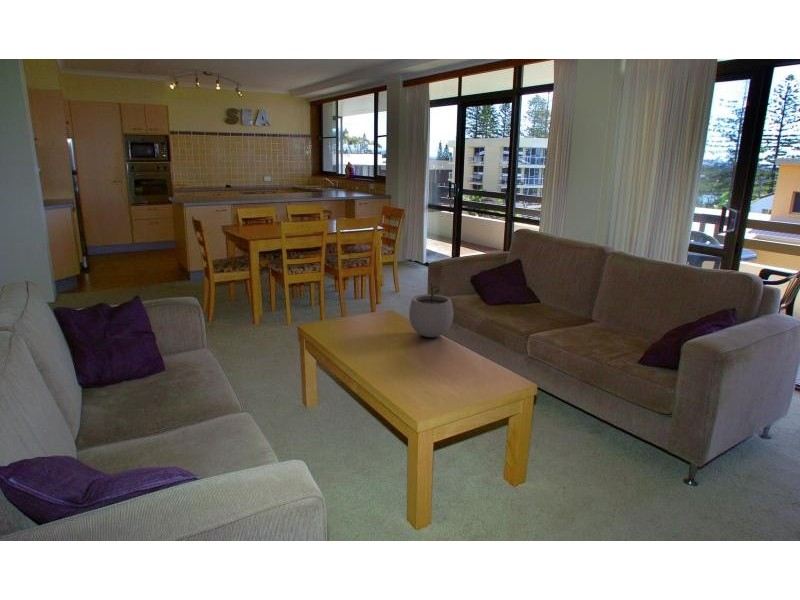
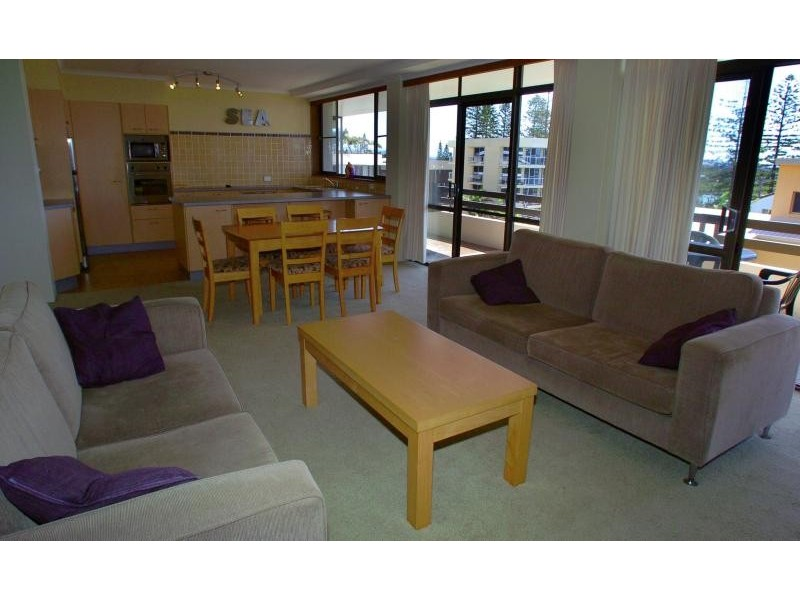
- plant pot [408,282,454,338]
